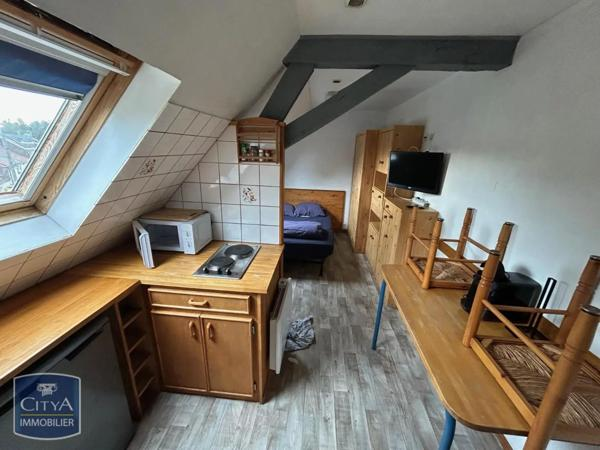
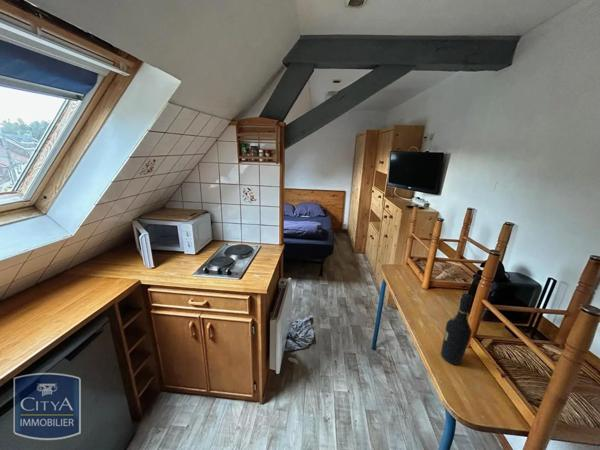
+ wine bottle [440,292,473,366]
